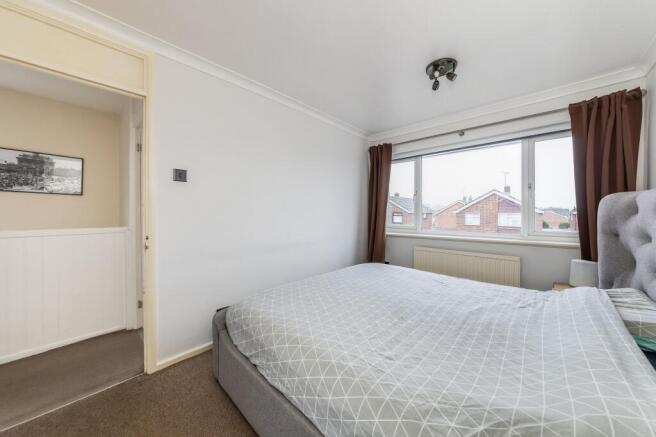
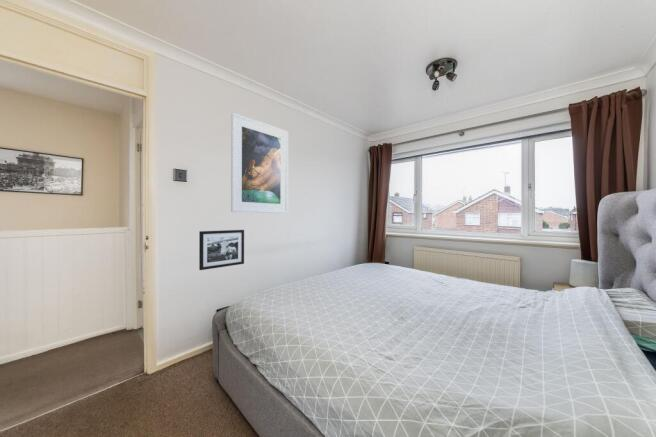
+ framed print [230,112,289,214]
+ picture frame [198,229,245,271]
